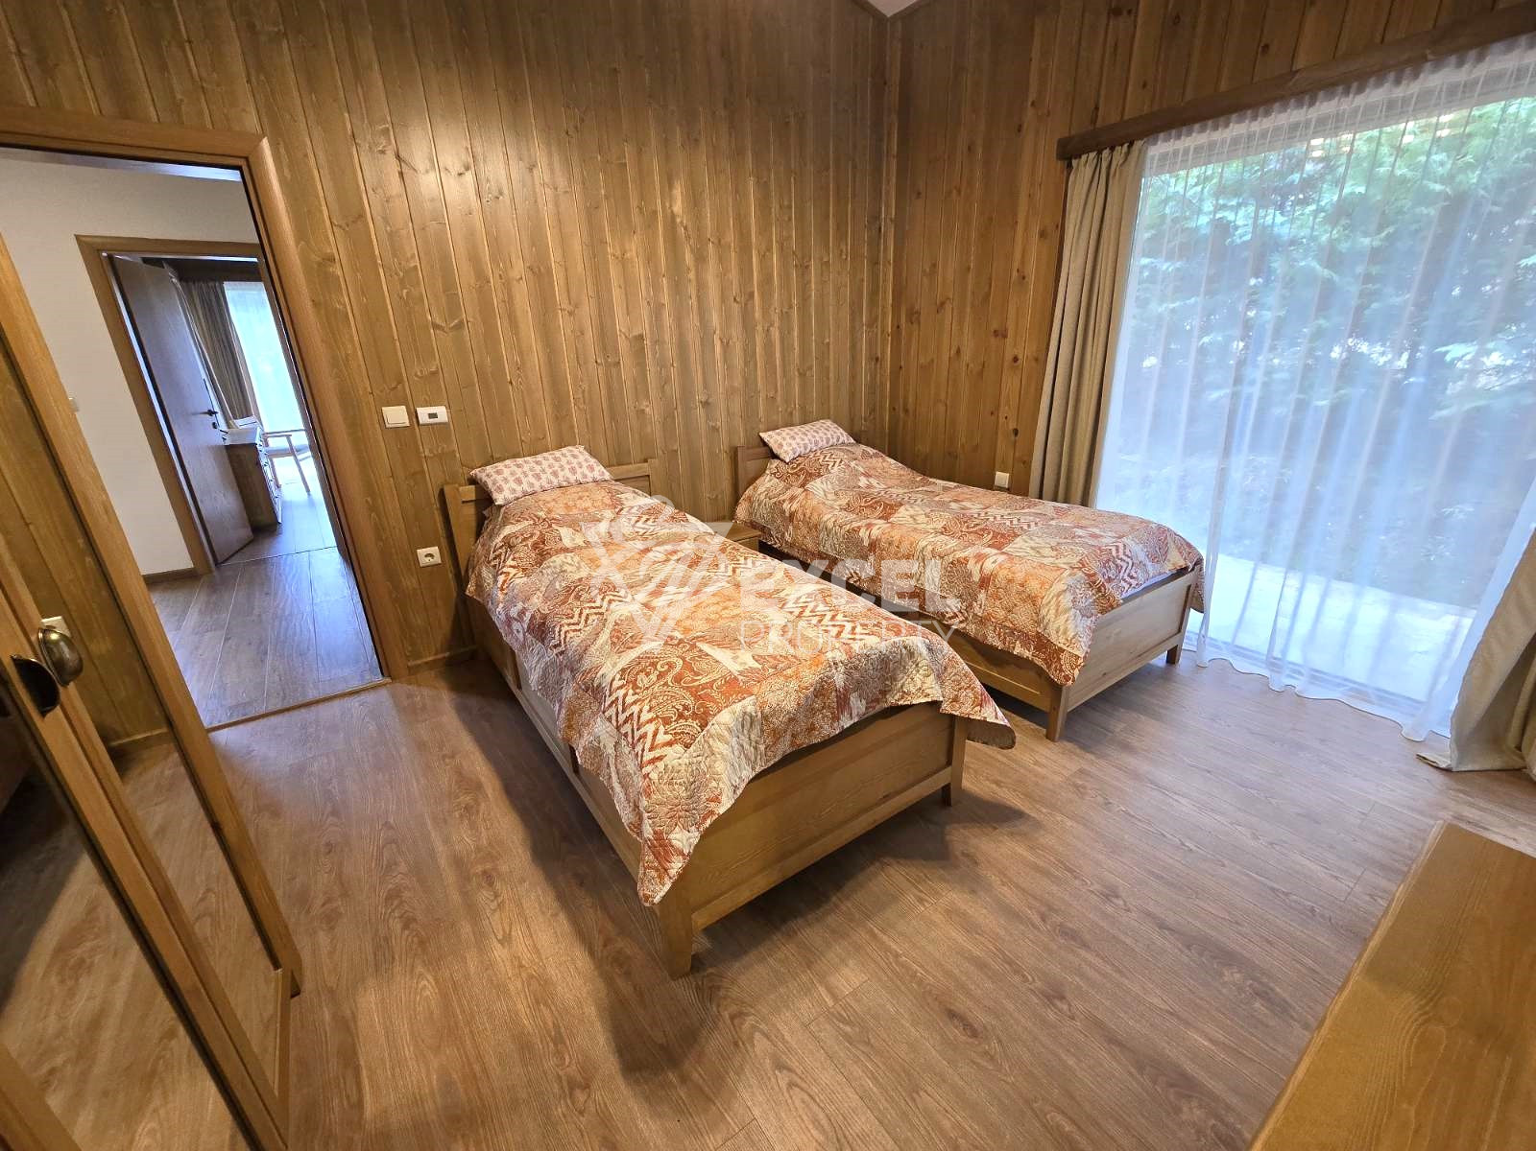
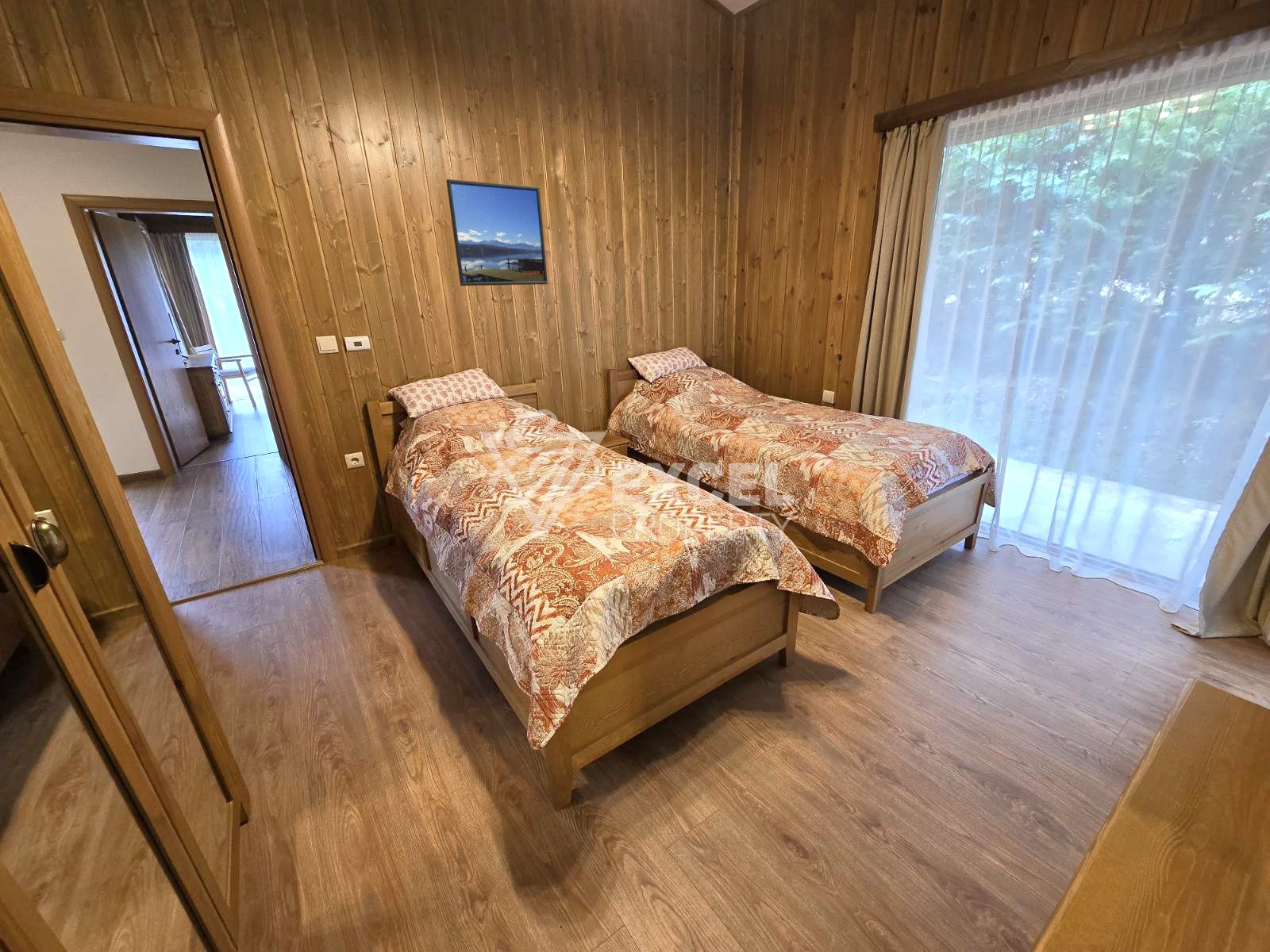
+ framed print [445,178,548,286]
